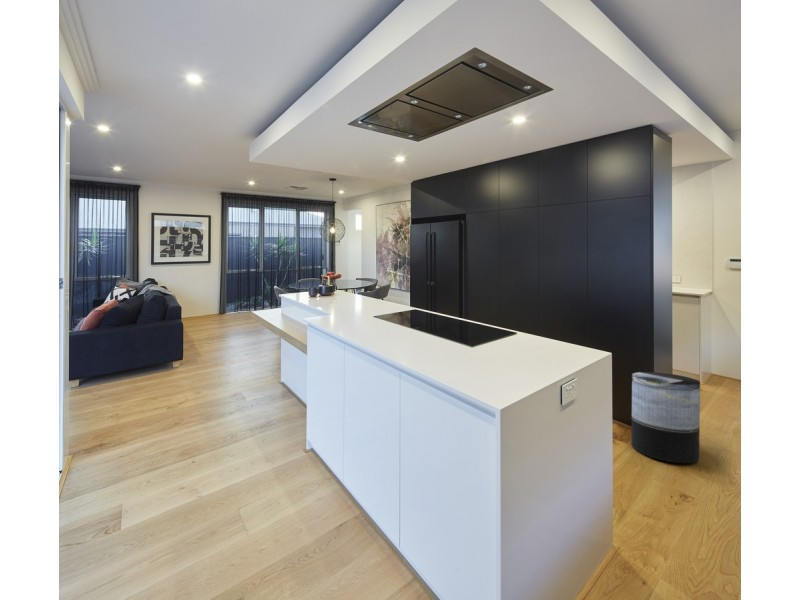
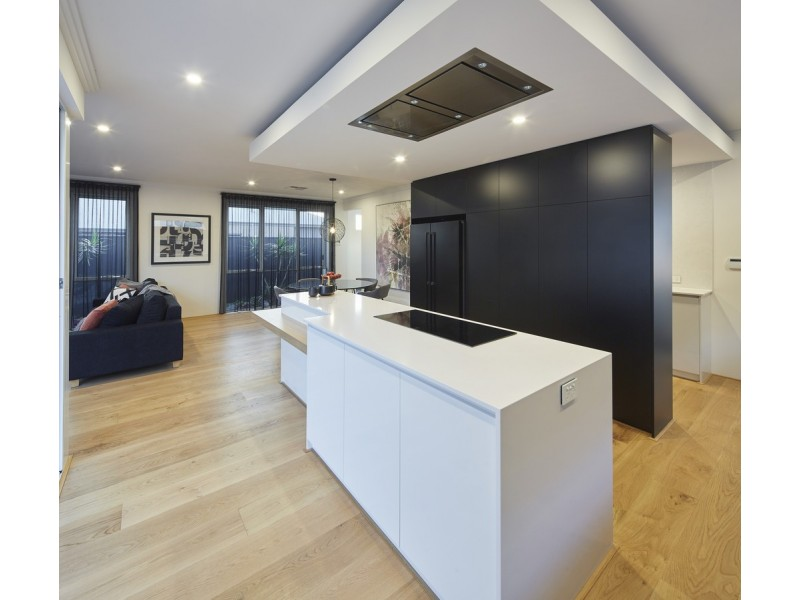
- trash can [630,371,701,464]
